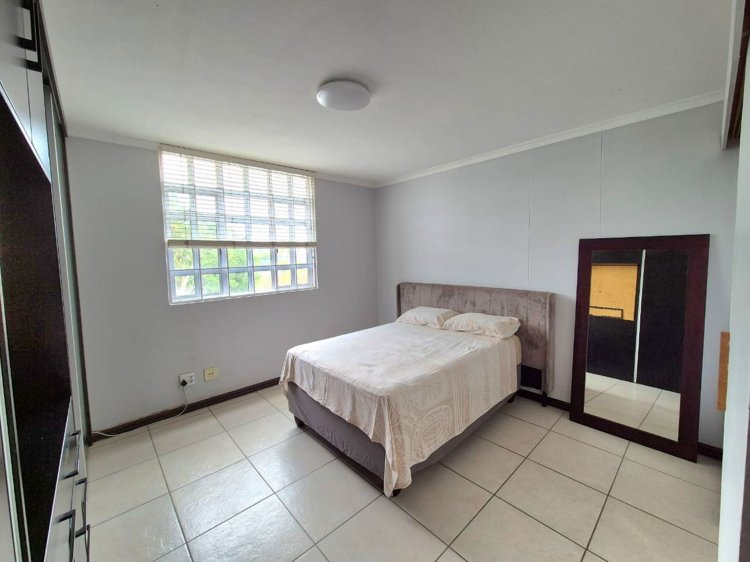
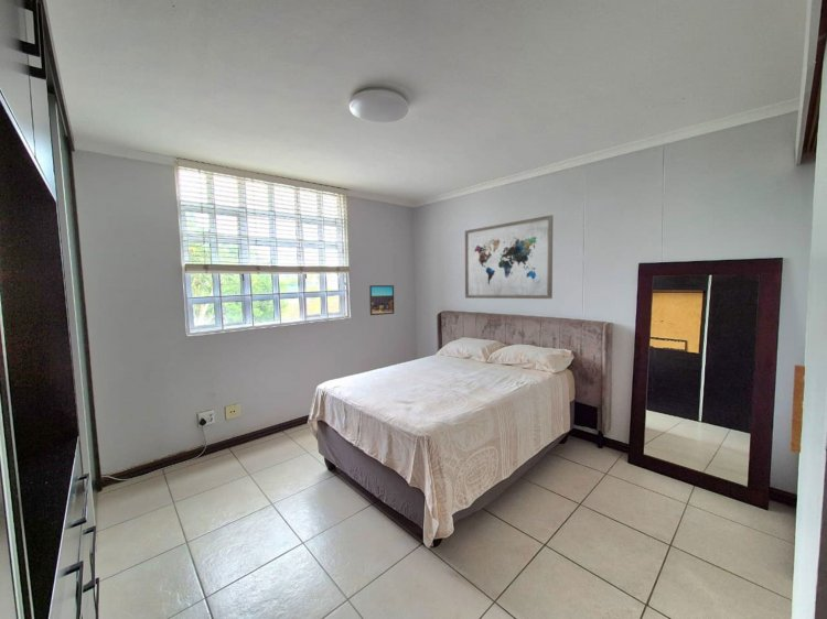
+ wall art [464,214,554,300]
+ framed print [368,284,395,316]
